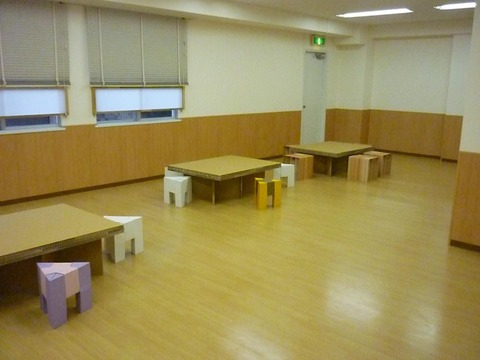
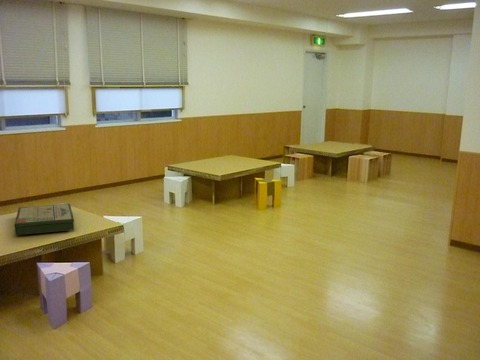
+ board game [14,203,75,236]
